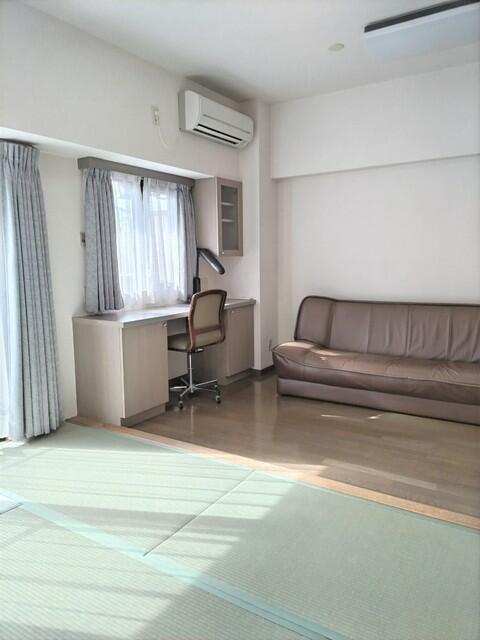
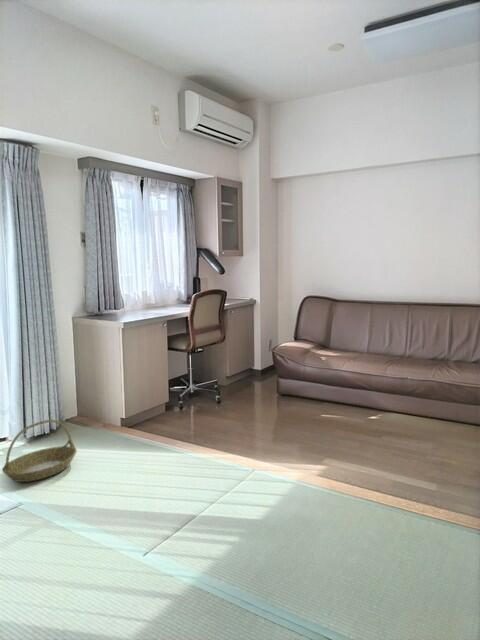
+ basket [1,419,78,483]
